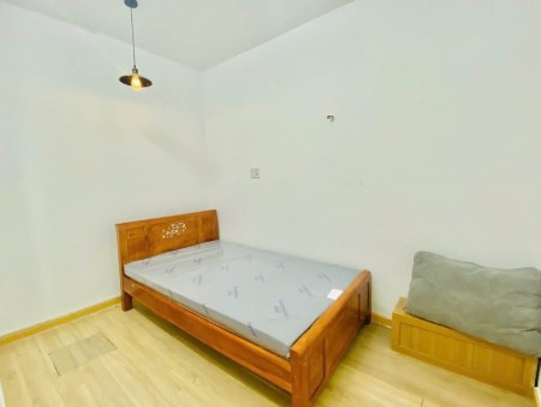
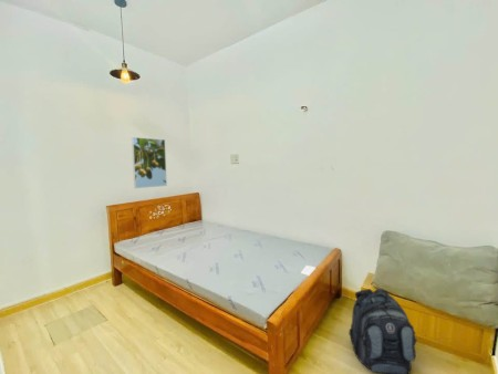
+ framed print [131,136,168,189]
+ backpack [347,288,418,374]
